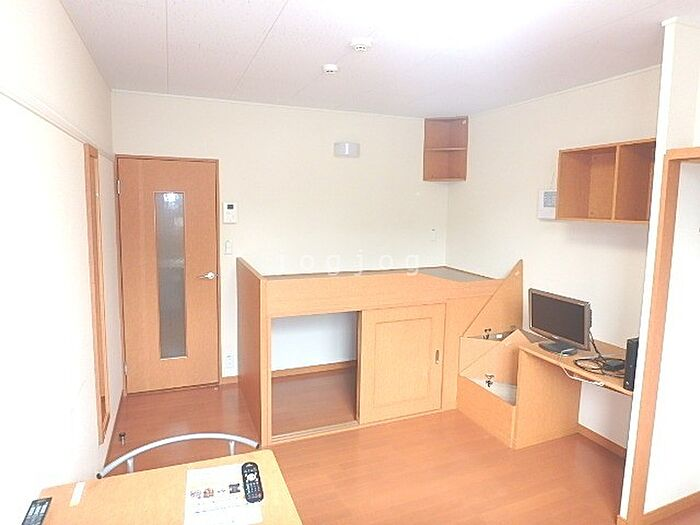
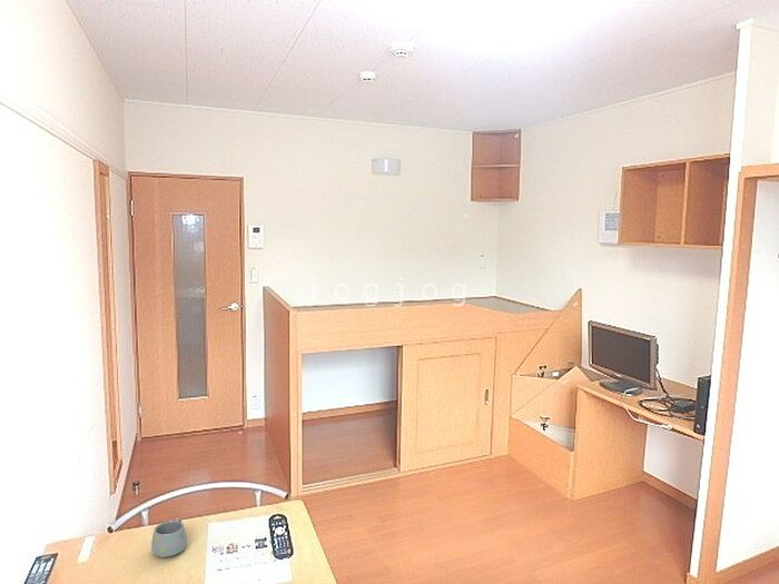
+ mug [150,516,188,558]
